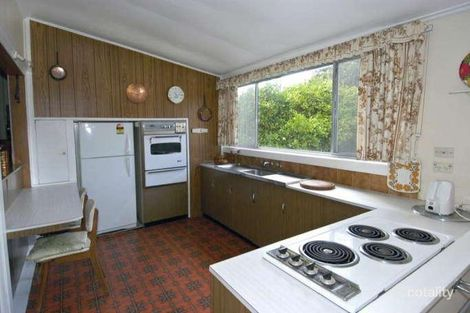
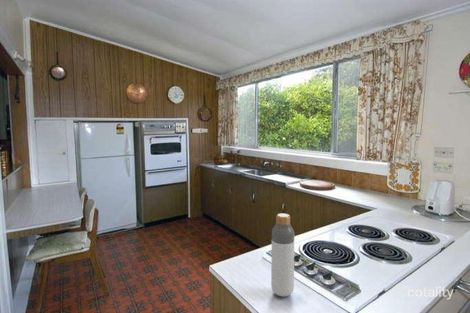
+ bottle [270,213,295,298]
